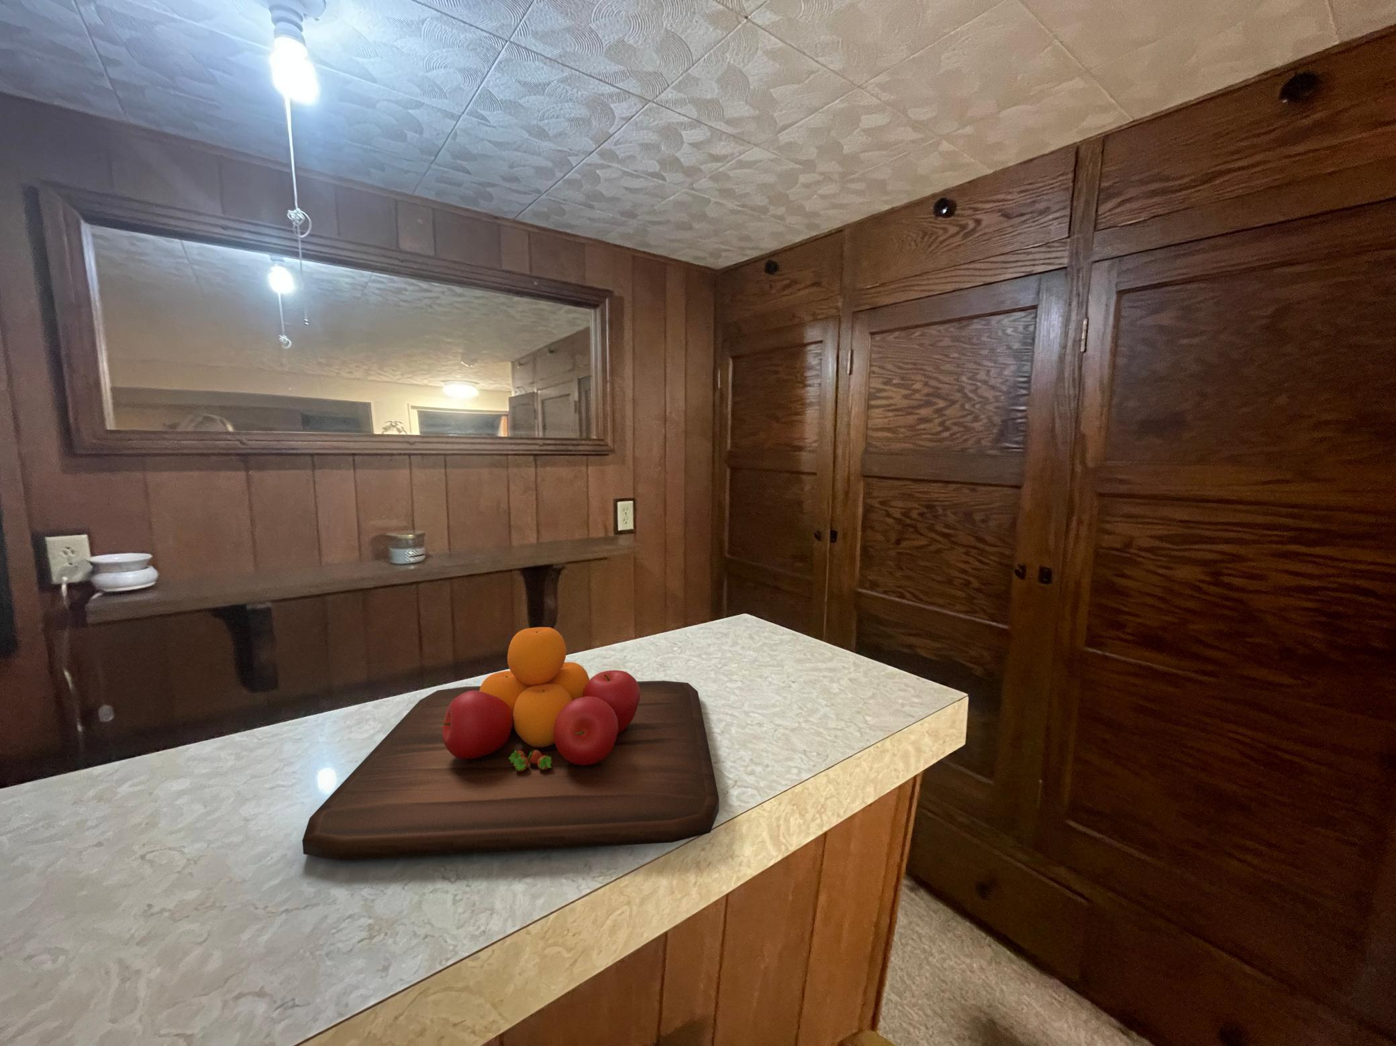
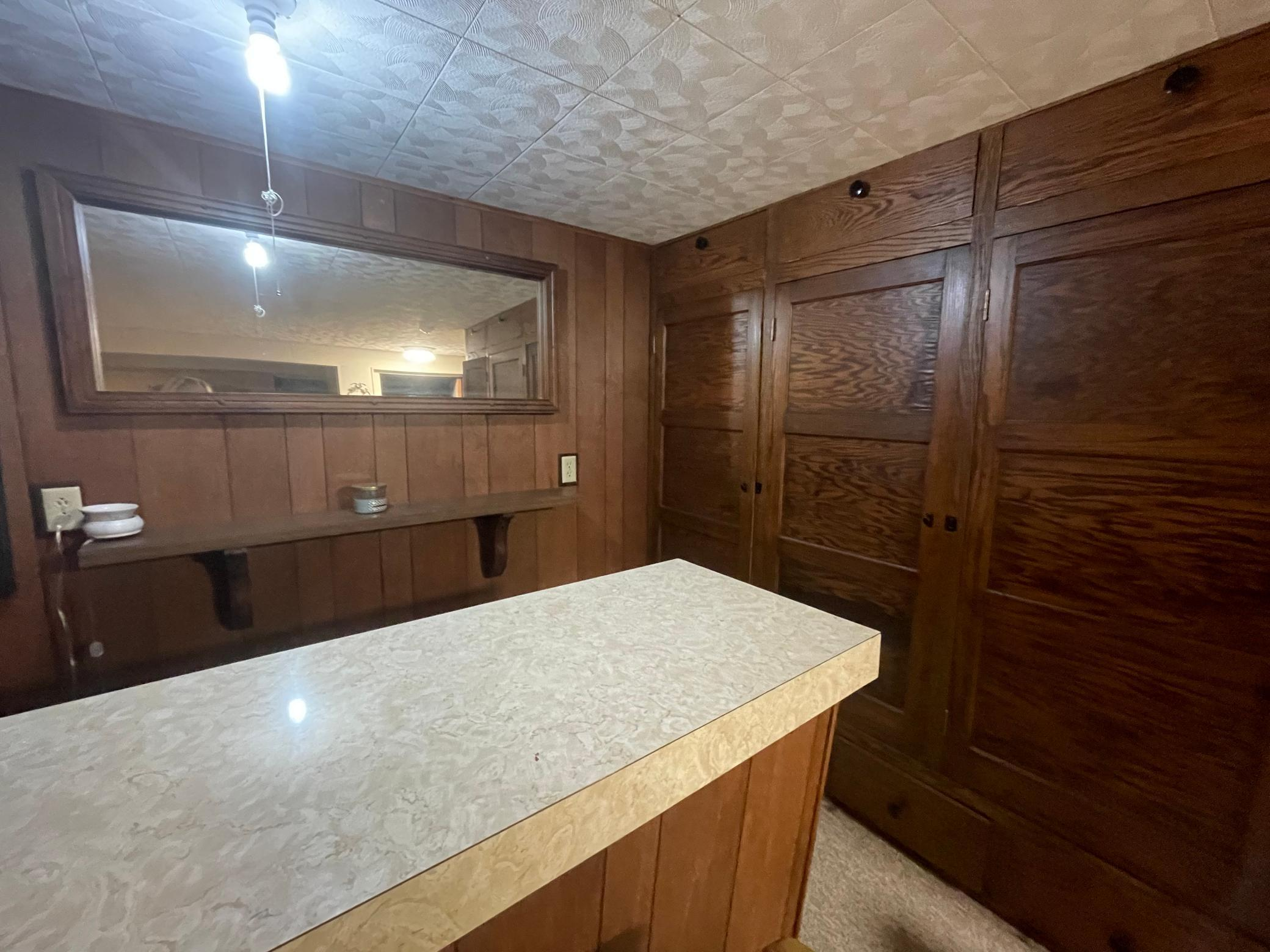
- chopping board [301,626,720,861]
